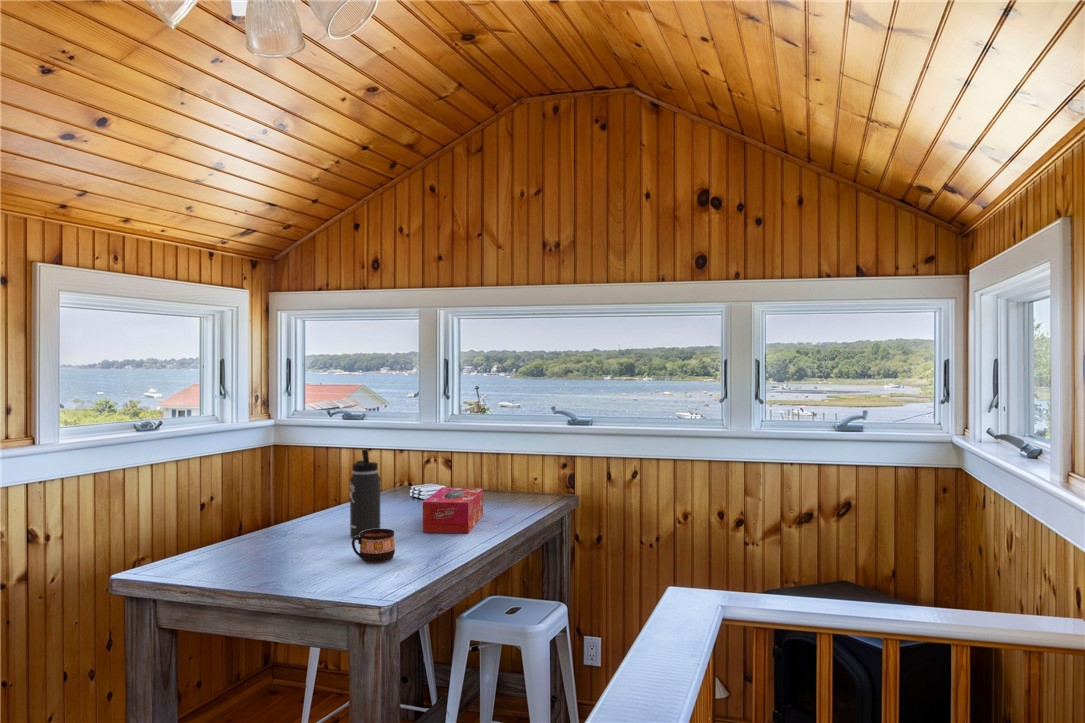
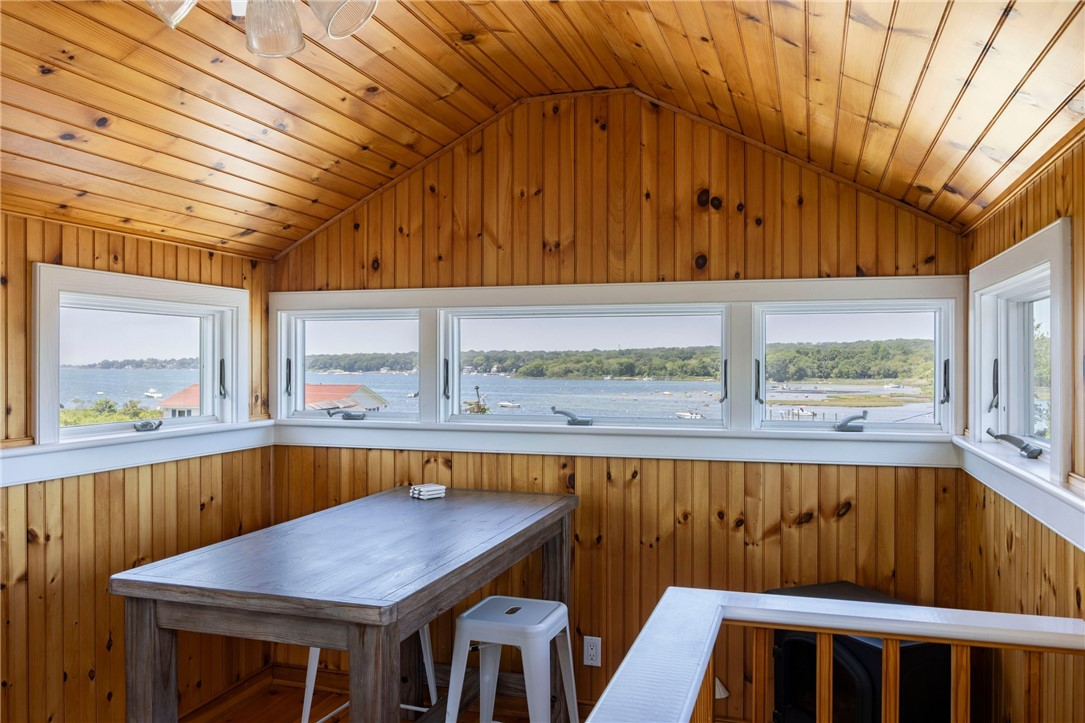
- tissue box [422,486,484,534]
- cup [351,528,396,564]
- thermos bottle [349,448,382,539]
